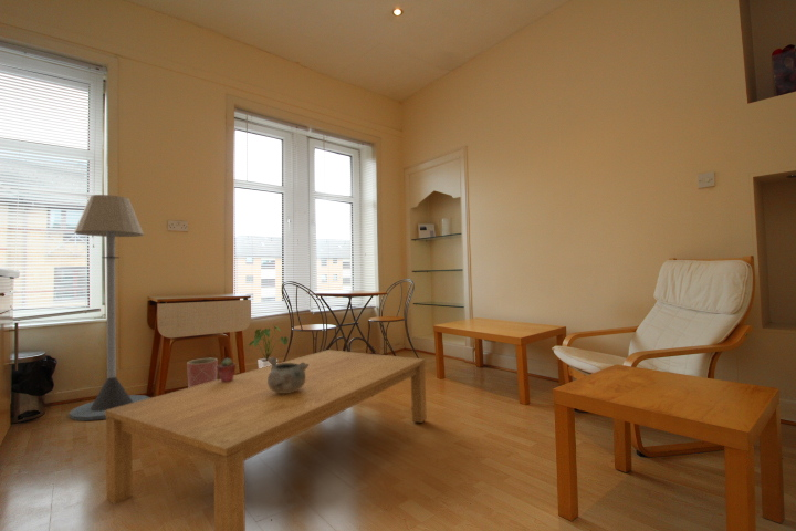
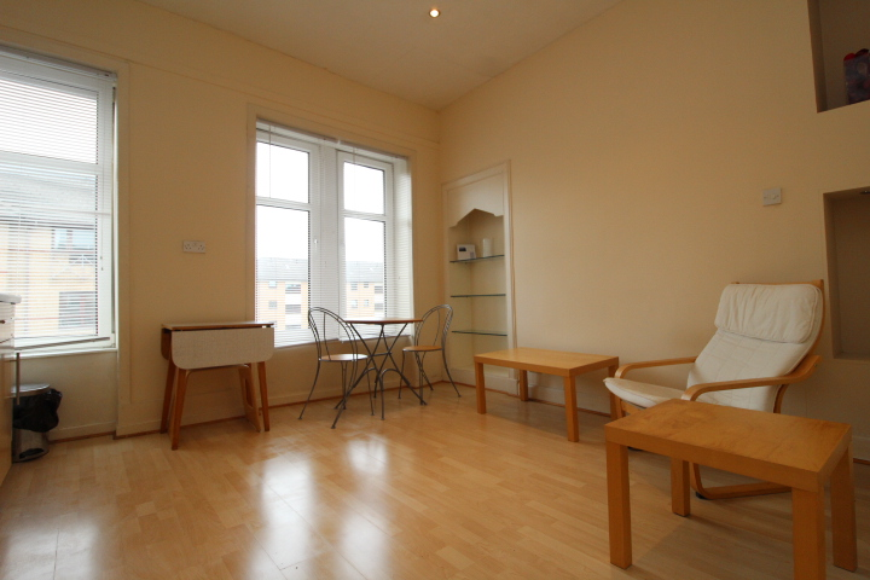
- floor lamp [69,194,151,421]
- coffee table [105,348,428,531]
- decorative bowl [268,356,308,393]
- planter [186,357,219,388]
- potted succulent [217,357,238,383]
- house plant [248,323,289,368]
